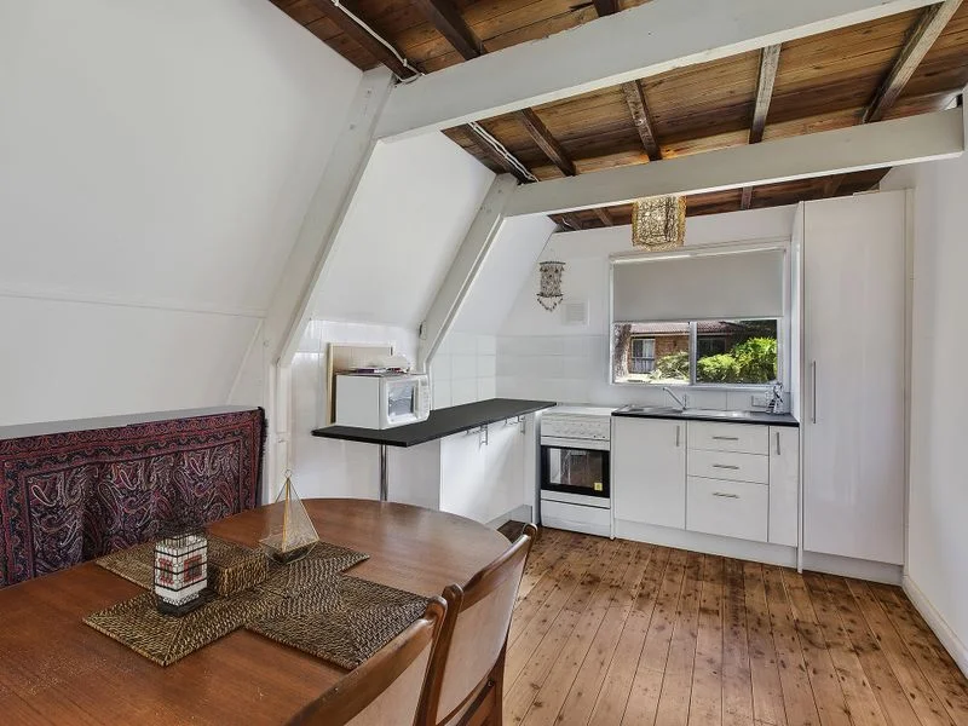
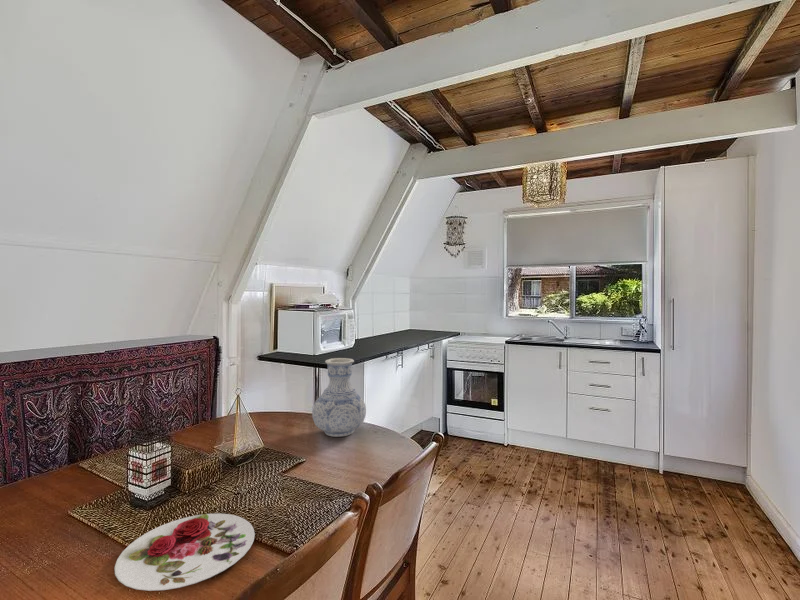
+ plate [113,513,256,592]
+ vase [311,357,367,438]
